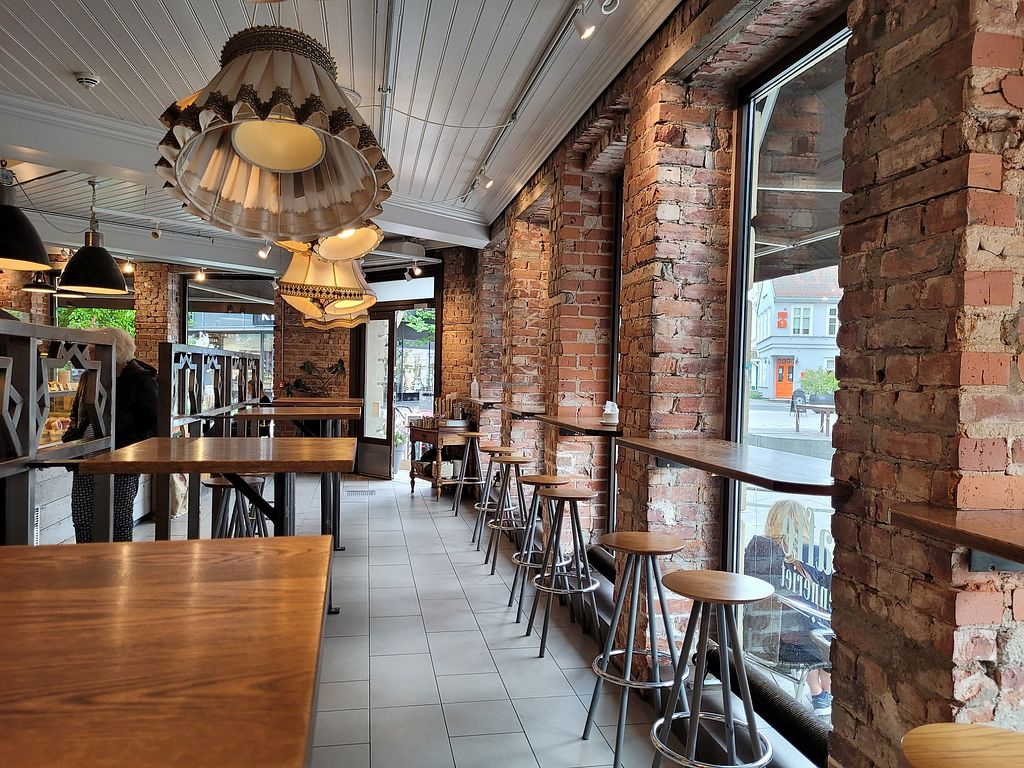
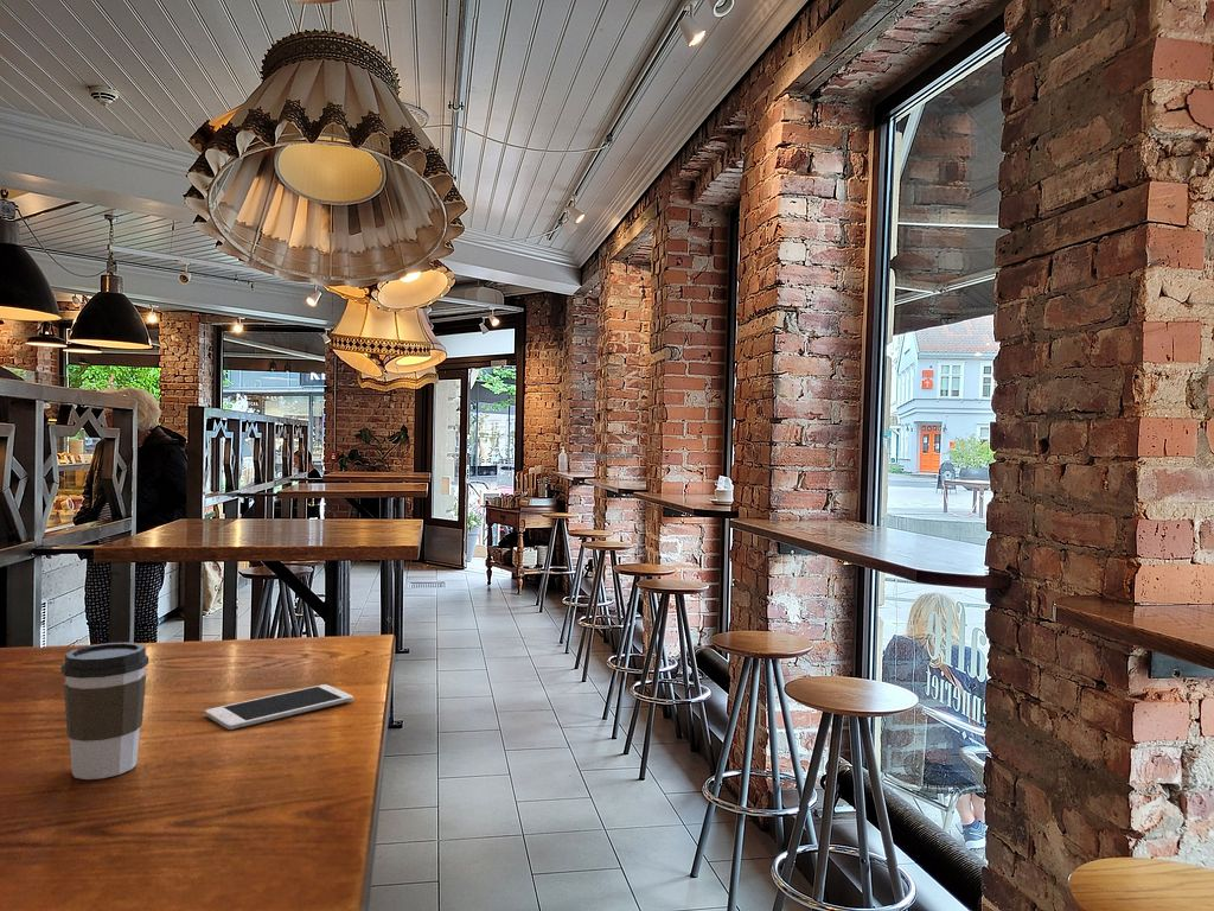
+ cell phone [204,683,354,731]
+ coffee cup [60,642,151,781]
